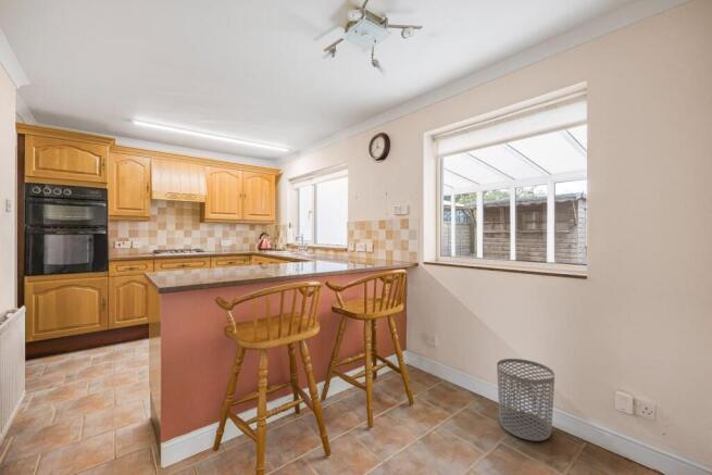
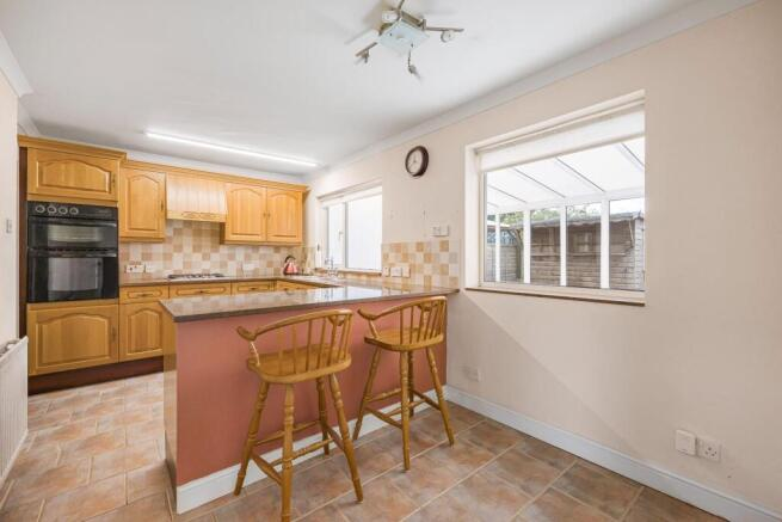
- waste bin [496,358,555,442]
